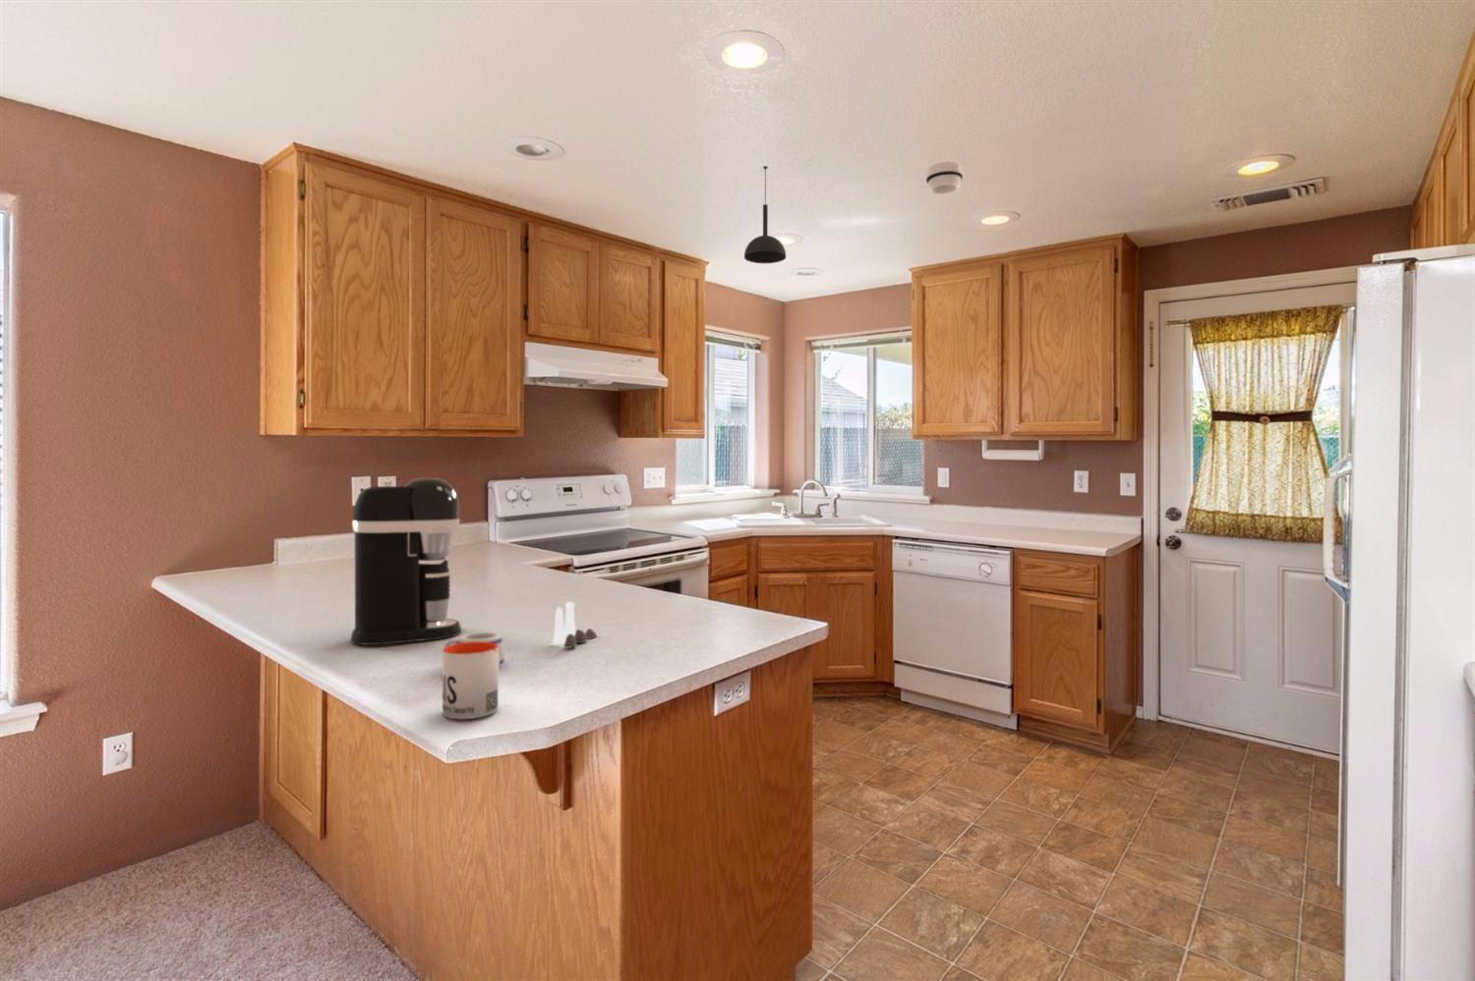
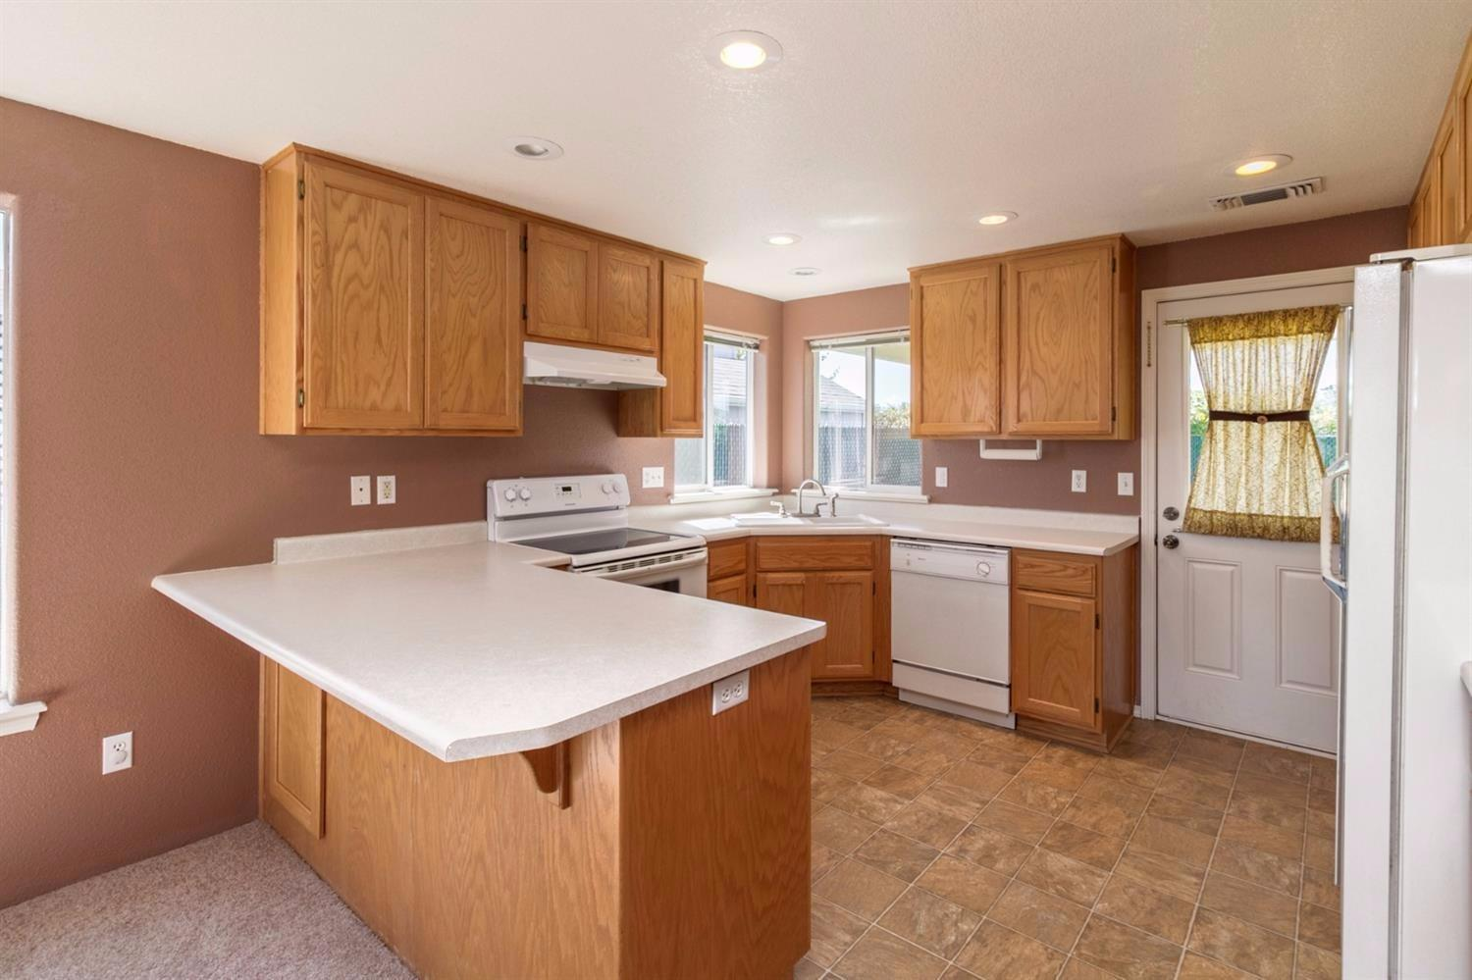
- mug [442,643,501,719]
- pendant light [743,165,787,264]
- salt and pepper shaker set [551,601,598,648]
- smoke detector [924,161,963,195]
- coffee maker [350,477,462,646]
- mug [442,632,505,667]
